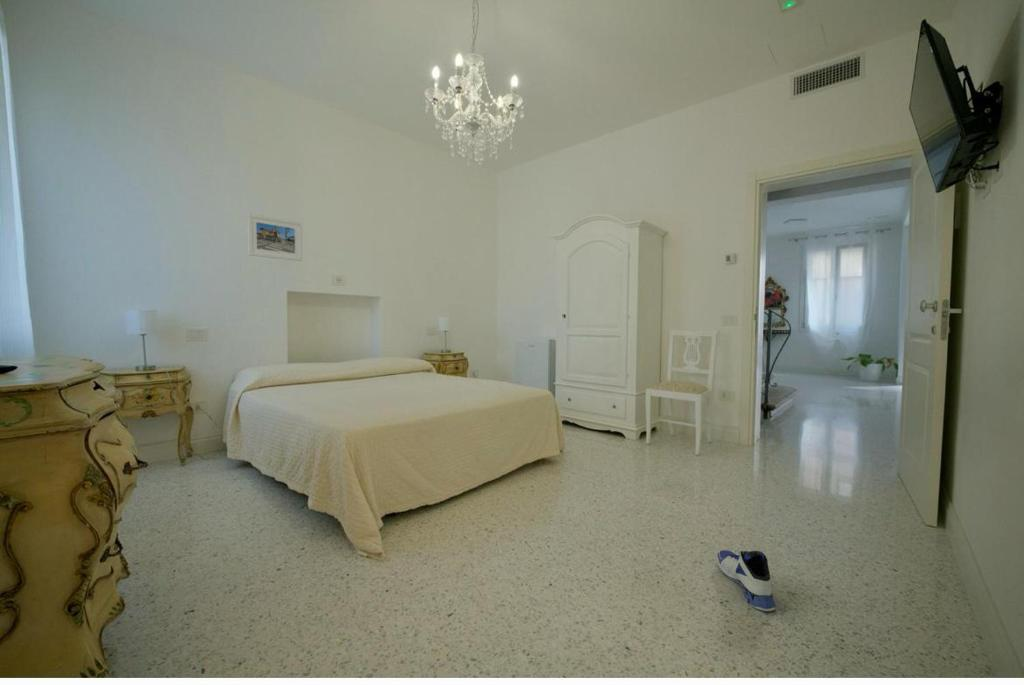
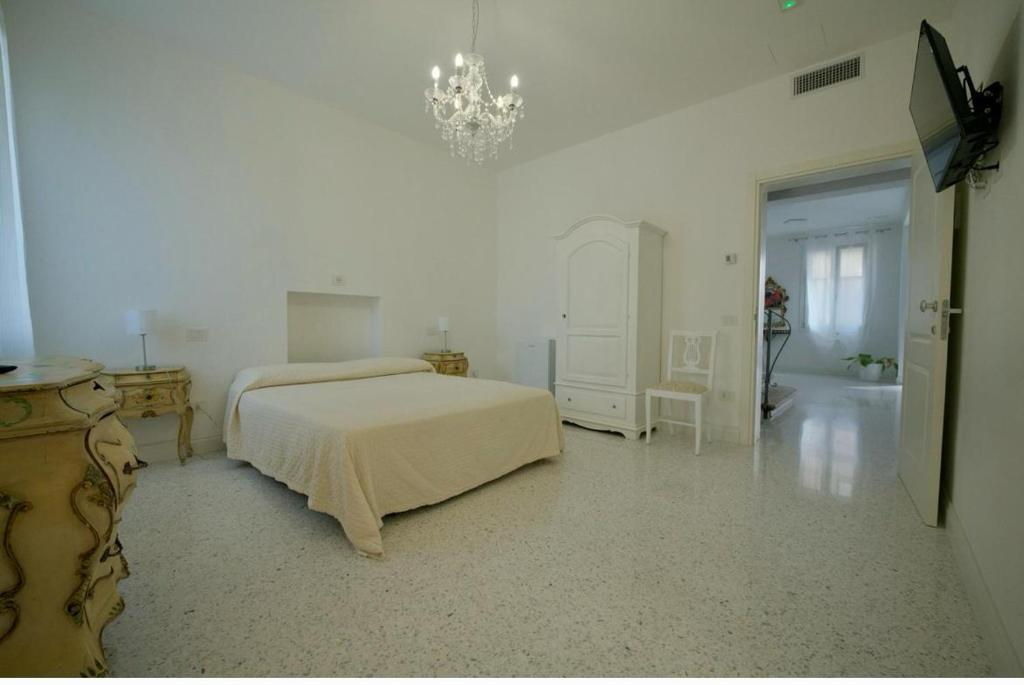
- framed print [246,213,304,262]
- sneaker [716,549,777,612]
